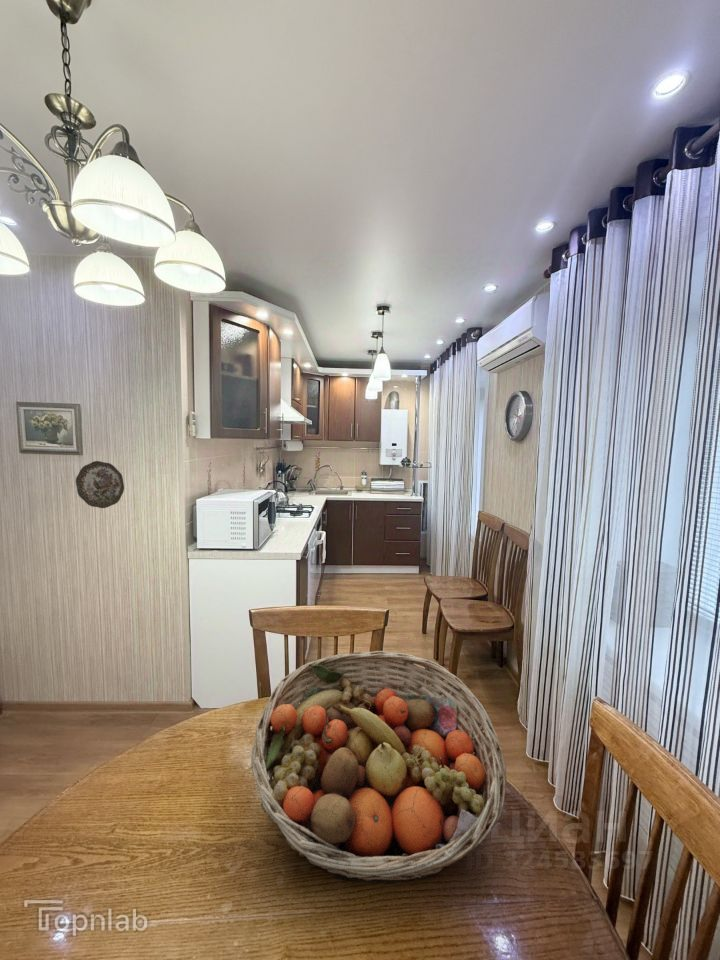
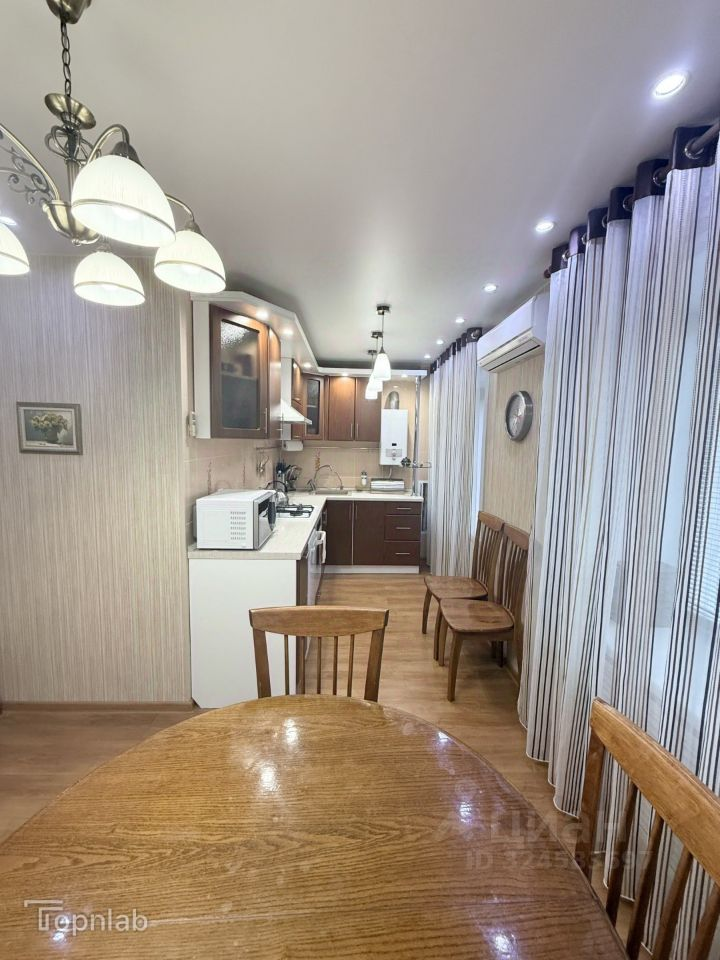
- fruit basket [251,650,507,885]
- decorative plate [75,460,125,509]
